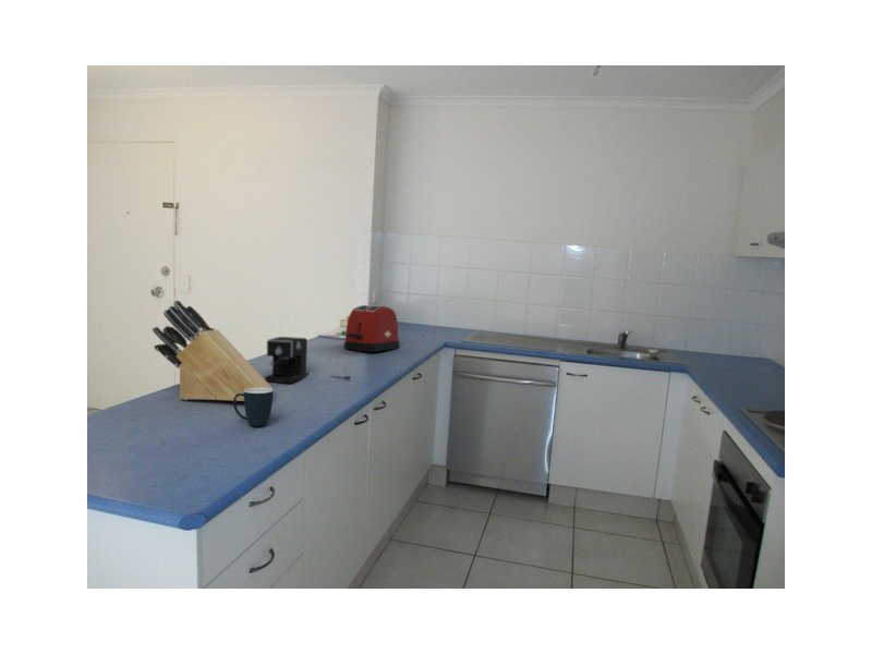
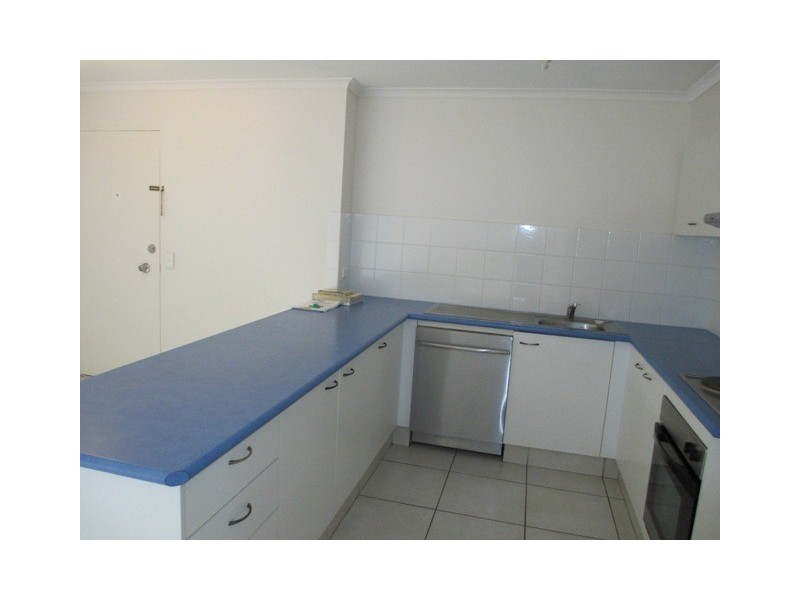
- coffee maker [265,336,352,384]
- mug [232,388,275,427]
- toaster [343,304,400,353]
- knife block [152,300,274,402]
